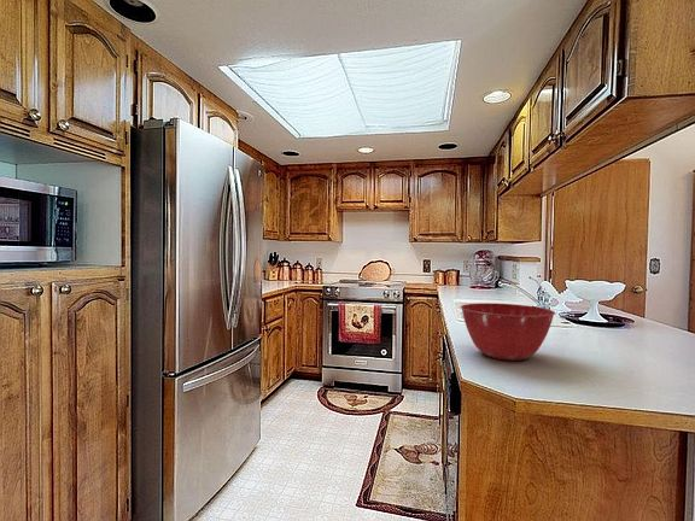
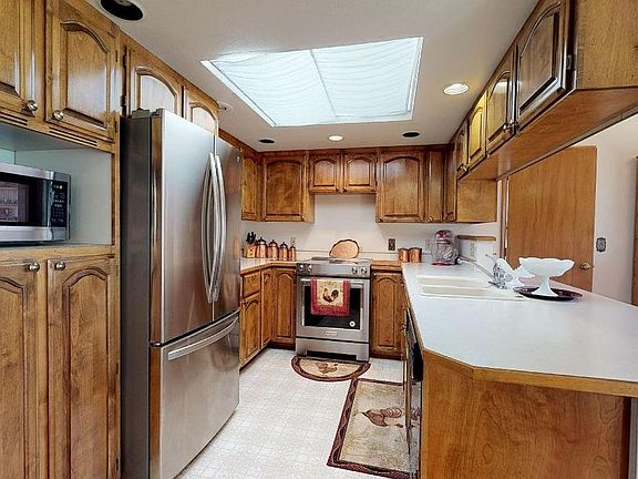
- mixing bowl [460,302,556,362]
